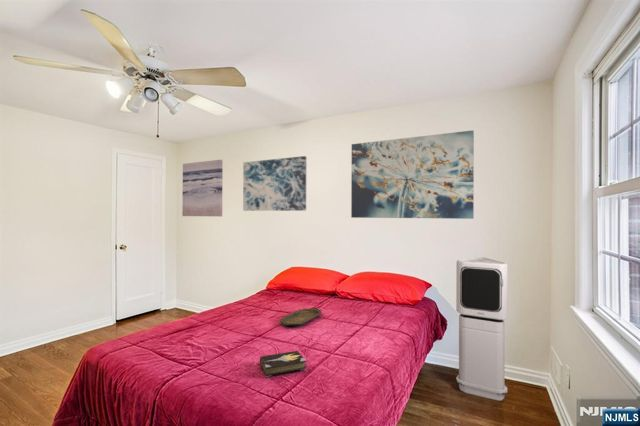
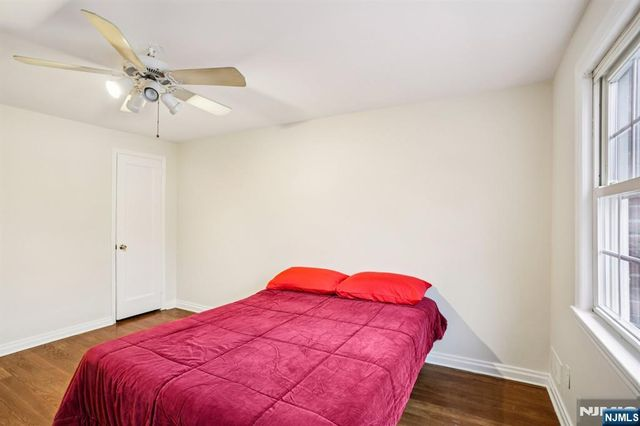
- wall art [350,129,475,220]
- serving tray [279,307,322,327]
- hardback book [257,350,307,378]
- air purifier [455,256,509,401]
- wall art [242,155,307,212]
- wall art [181,159,224,217]
